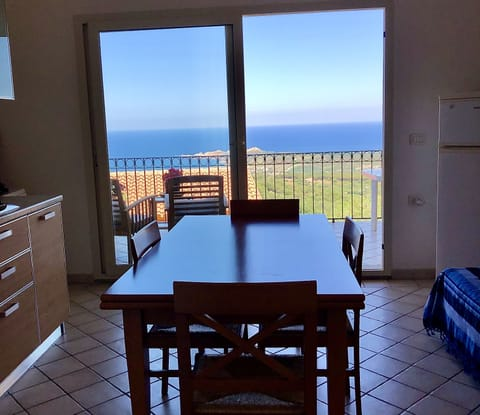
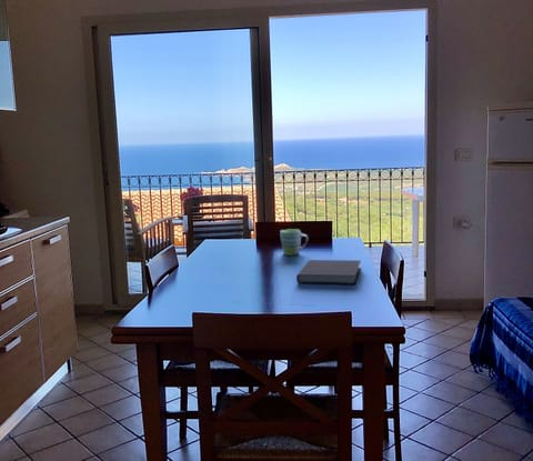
+ notebook [295,259,362,285]
+ mug [280,228,309,257]
